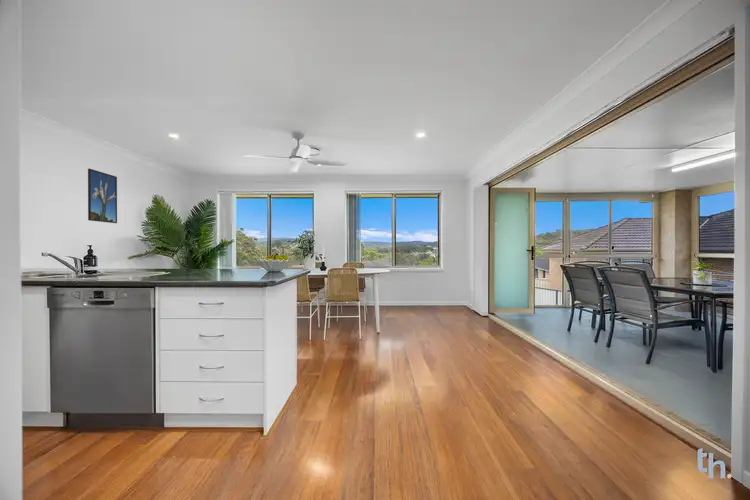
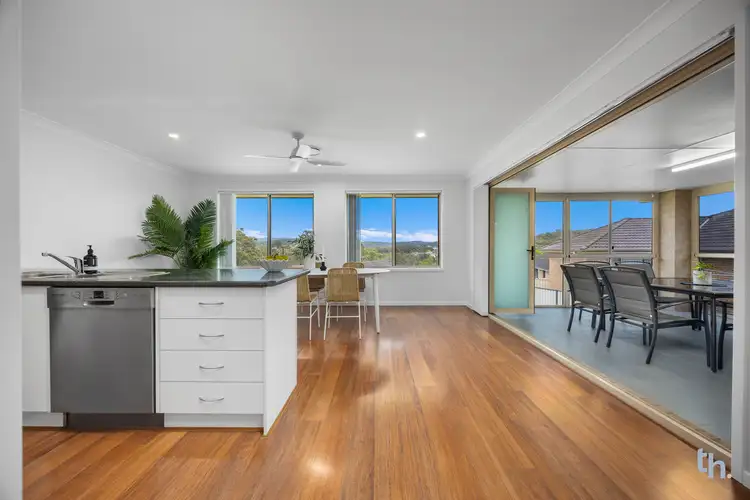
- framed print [87,168,118,224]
